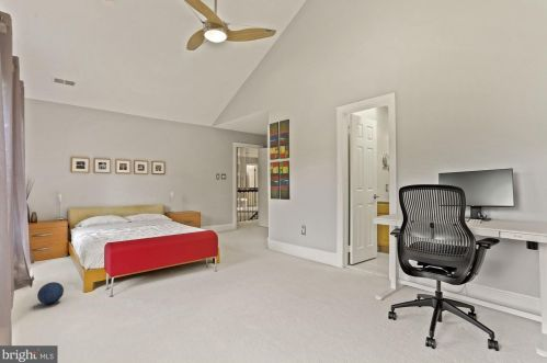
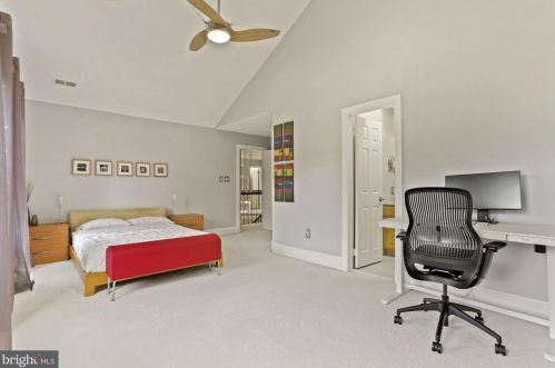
- ball [36,281,65,305]
